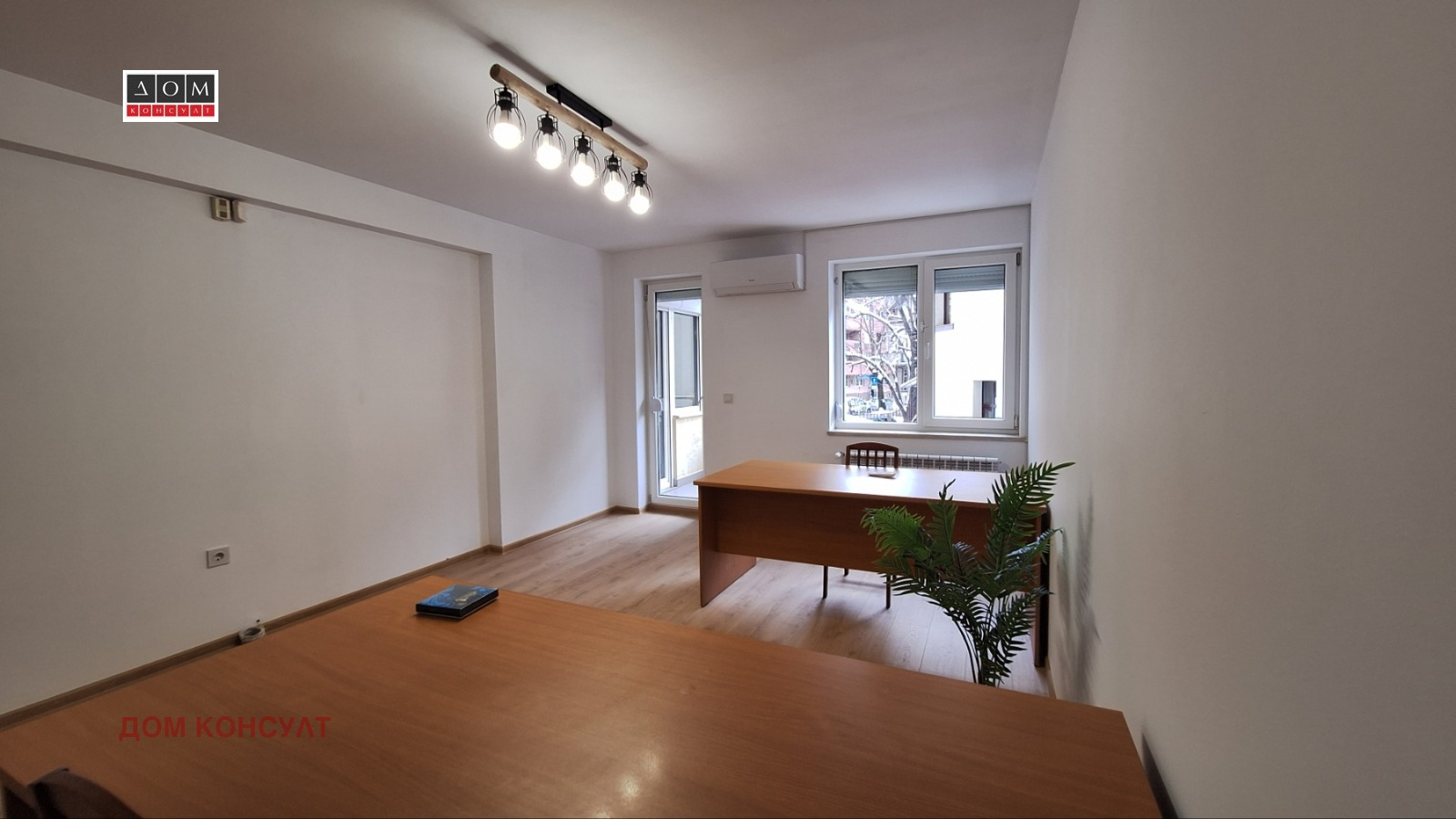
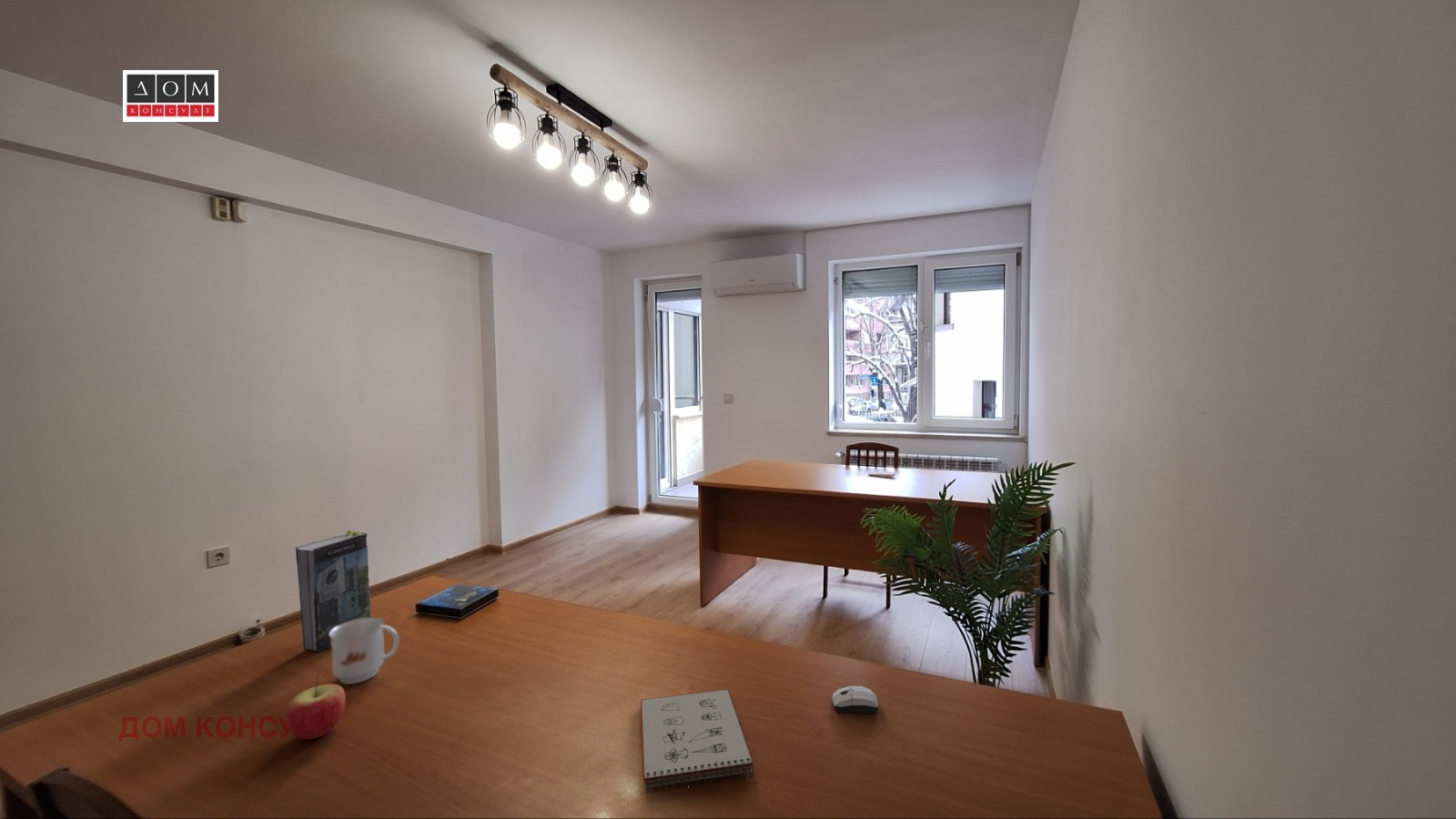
+ mug [329,617,400,685]
+ book [295,530,371,652]
+ computer mouse [832,685,879,714]
+ notepad [640,688,754,794]
+ apple [285,672,347,740]
